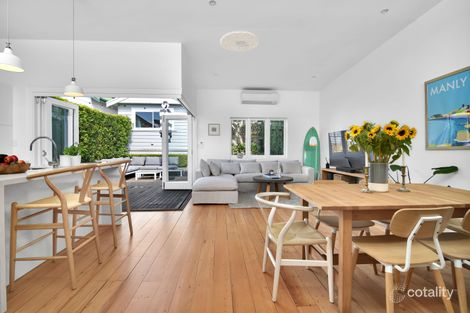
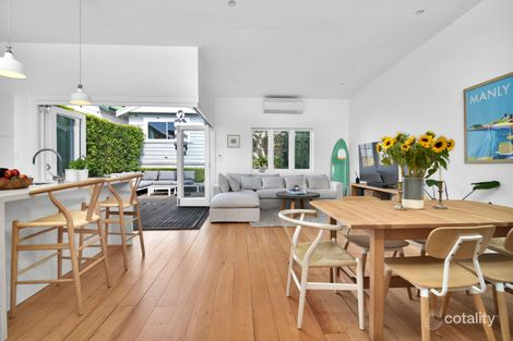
- ceiling light [219,30,260,53]
